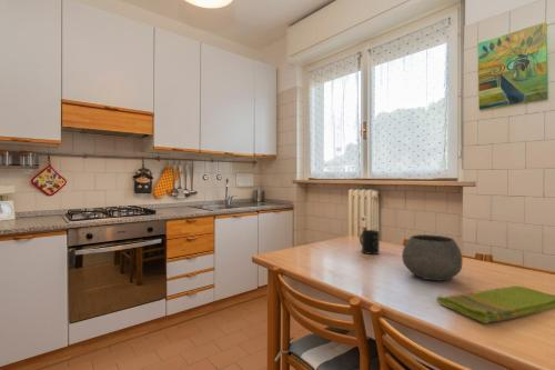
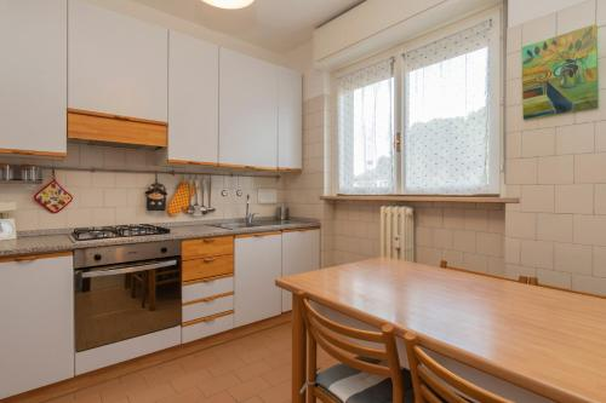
- mug [359,229,381,256]
- dish towel [436,284,555,324]
- bowl [402,233,464,281]
